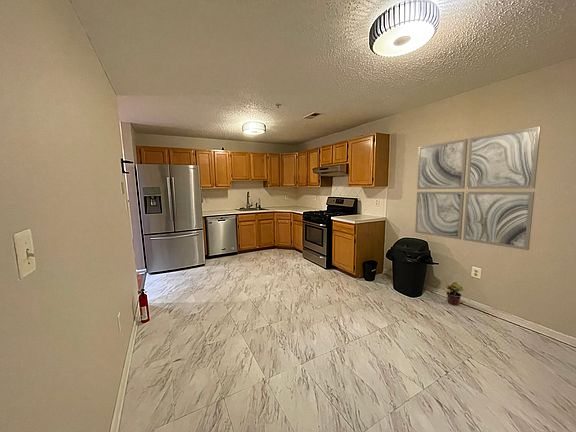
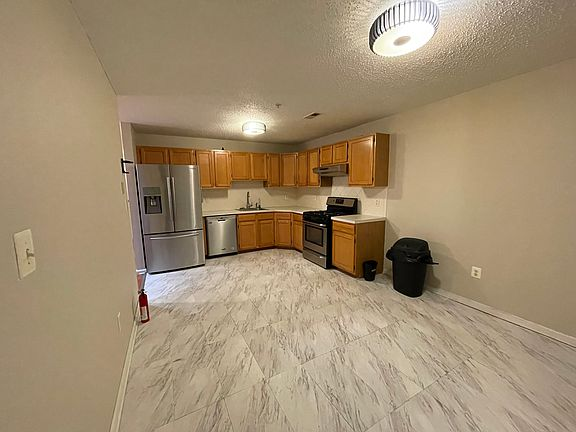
- wall art [414,126,542,251]
- potted plant [444,281,465,306]
